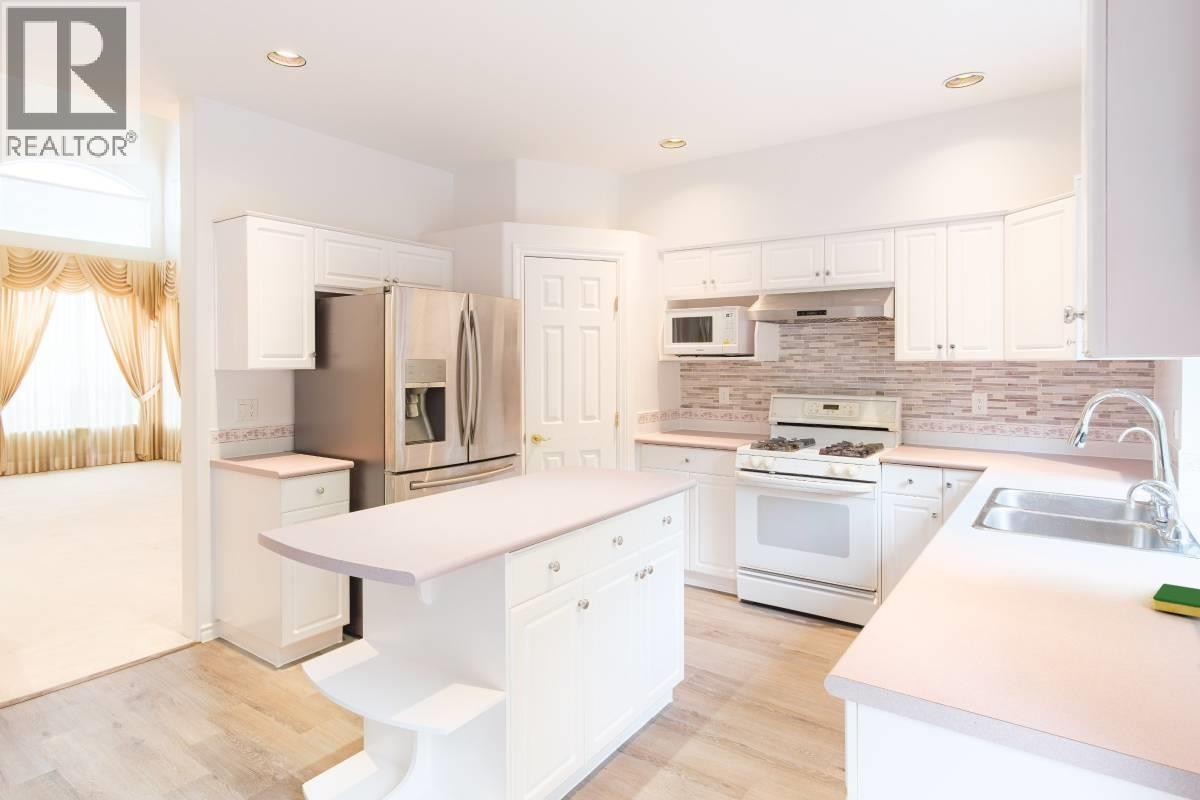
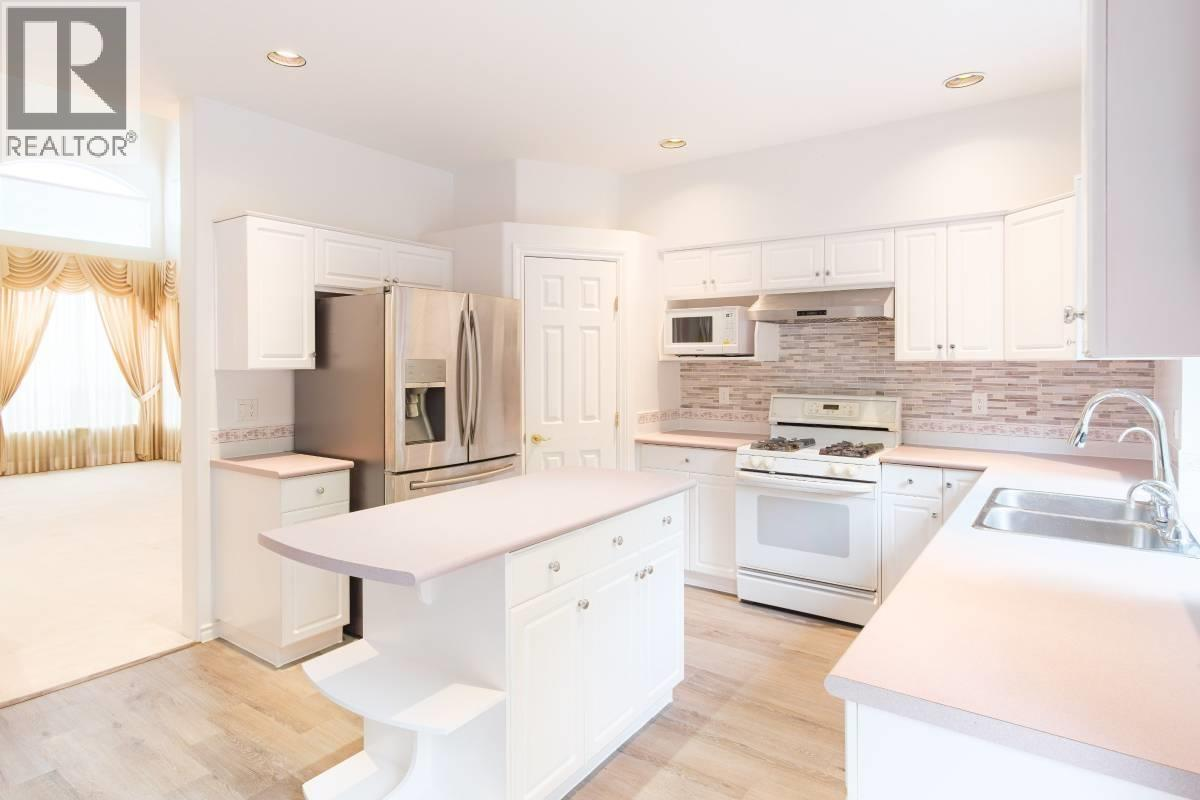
- dish sponge [1152,583,1200,618]
